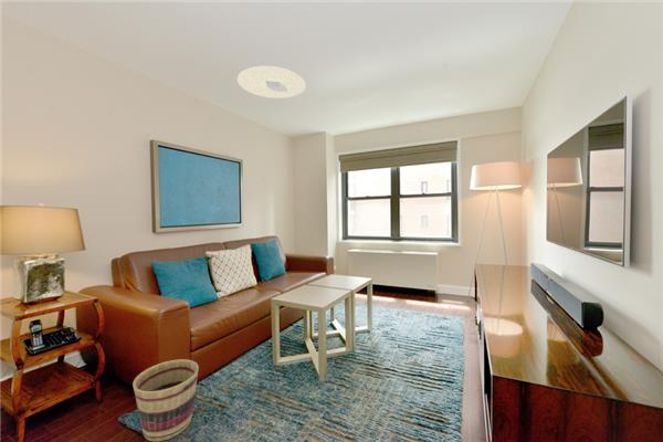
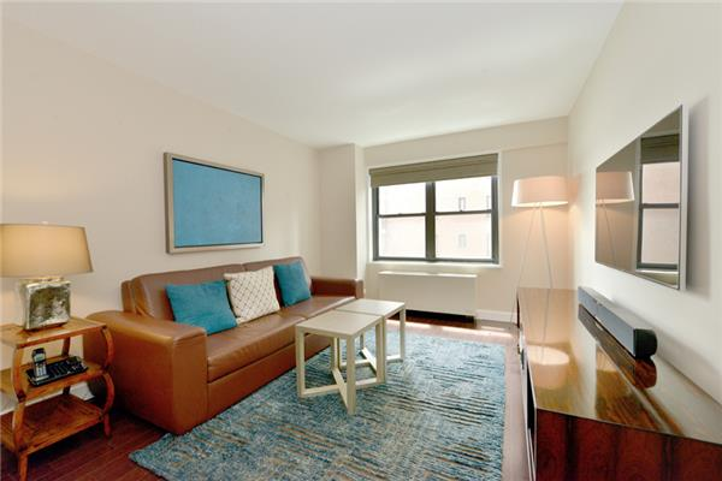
- basket [131,358,200,442]
- ceiling light [236,65,307,99]
